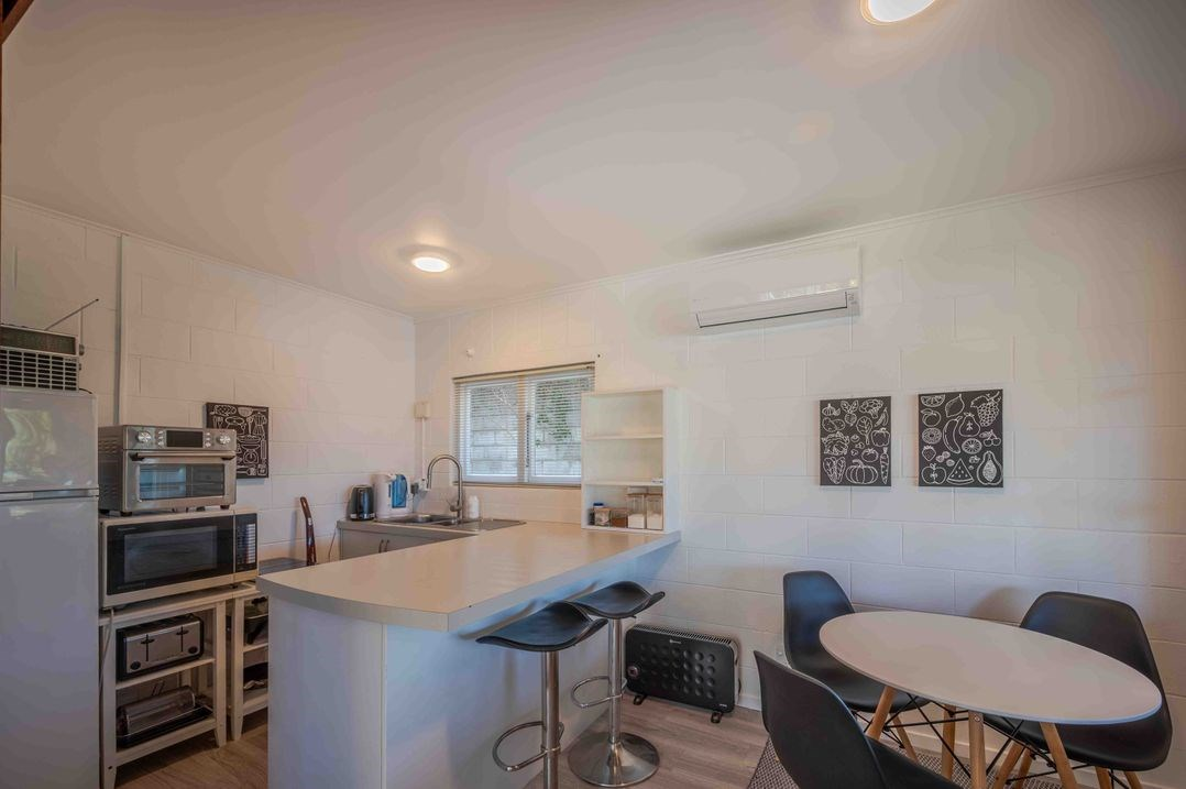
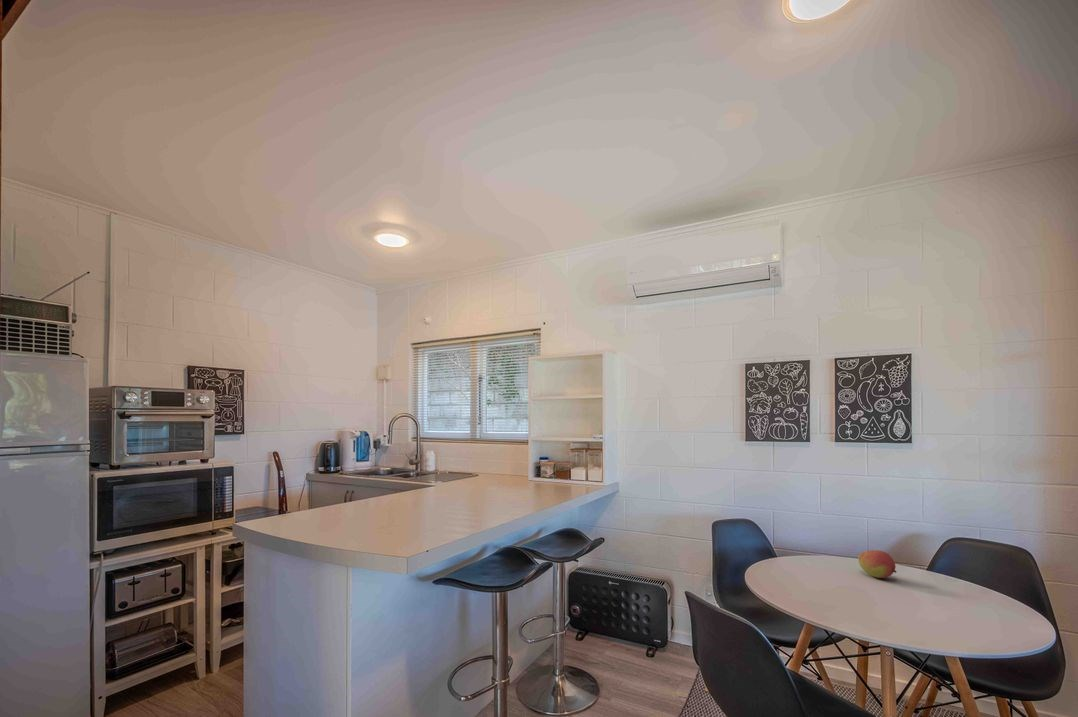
+ fruit [857,549,897,579]
